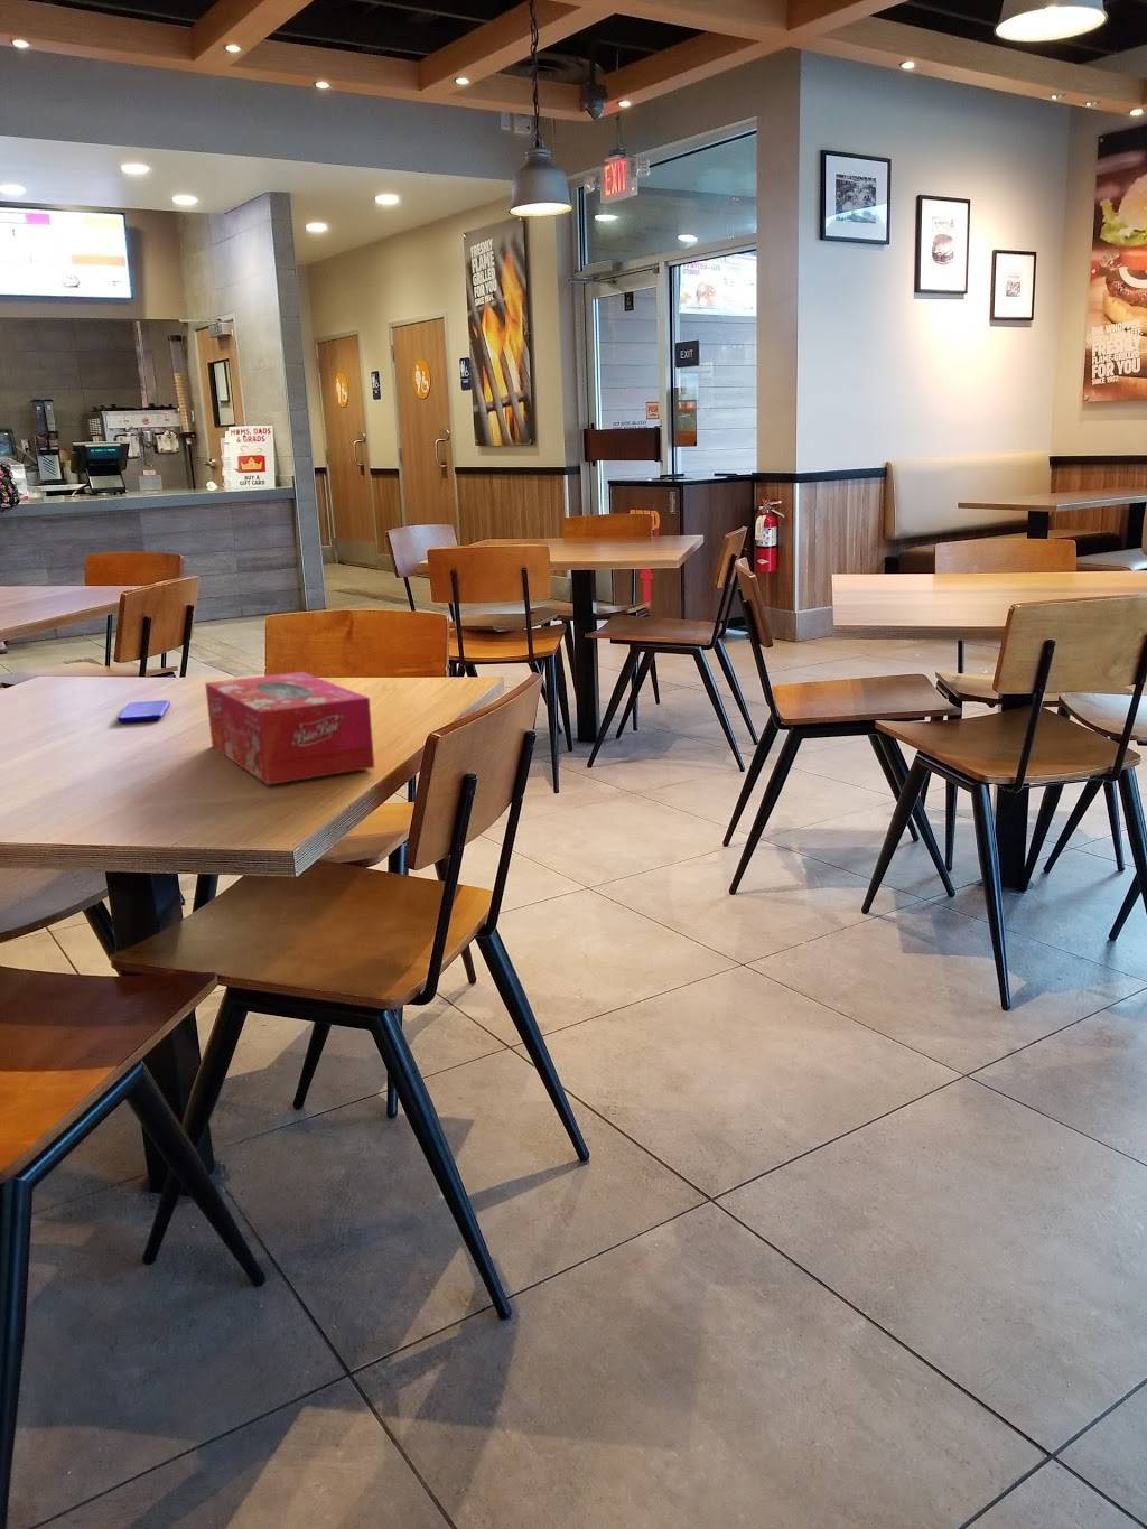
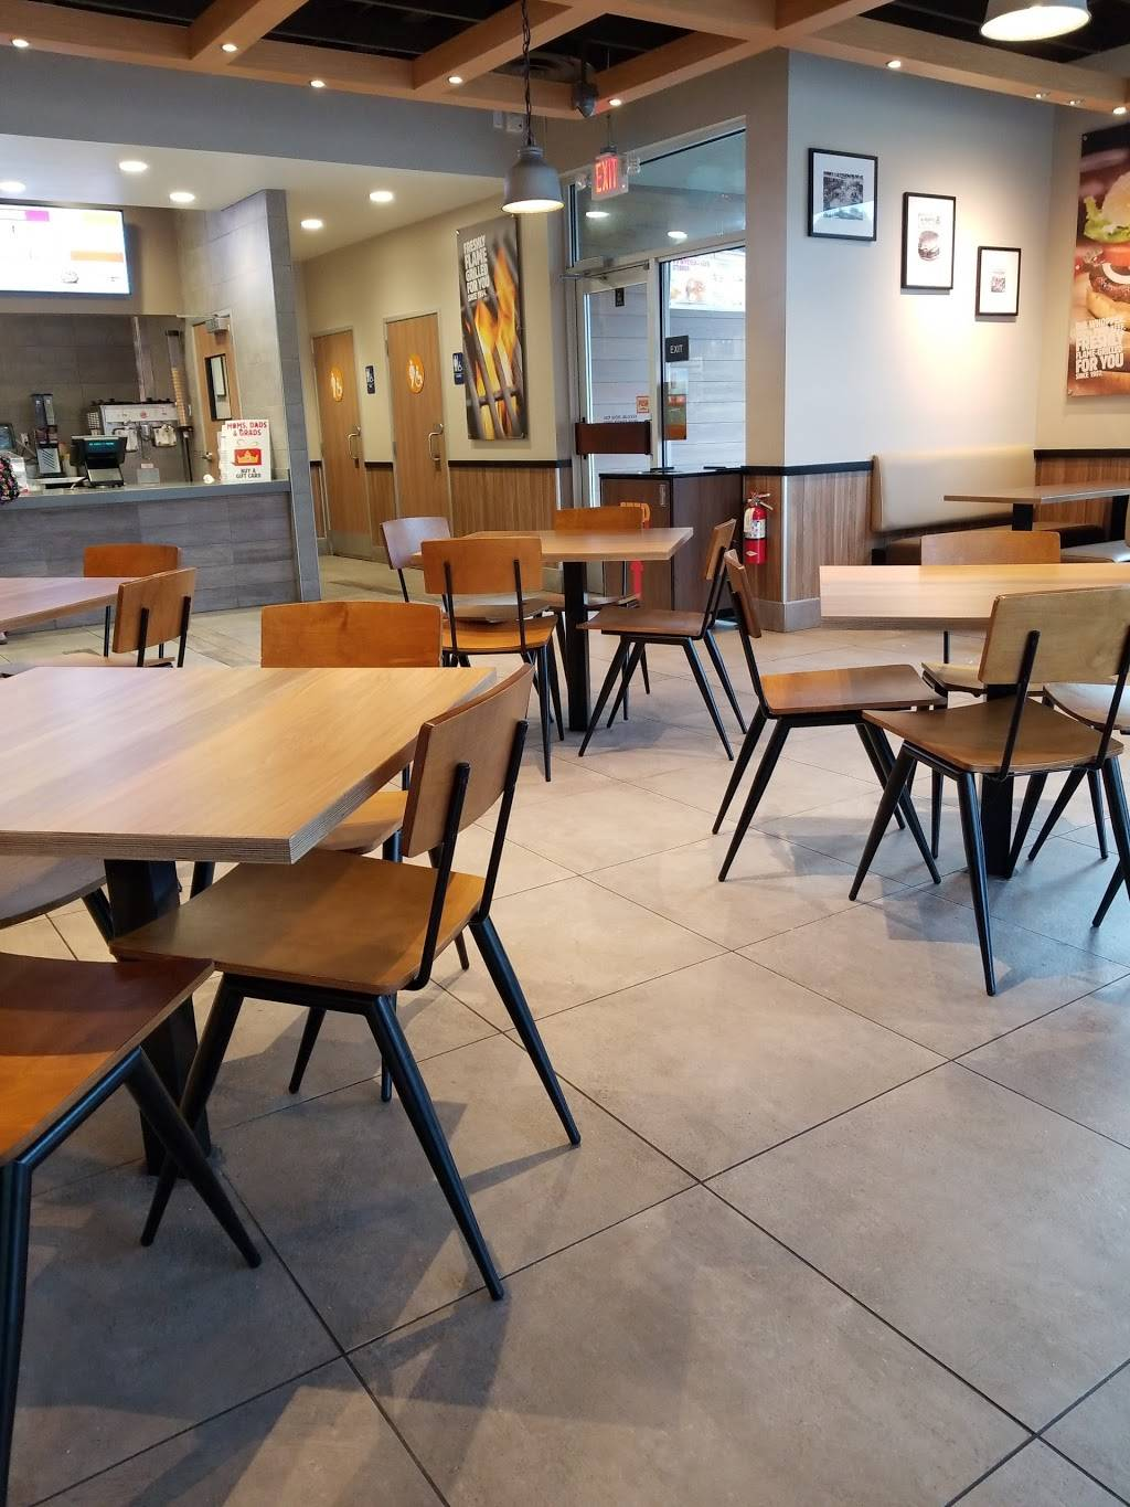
- tissue box [204,671,375,787]
- smartphone [117,699,171,723]
